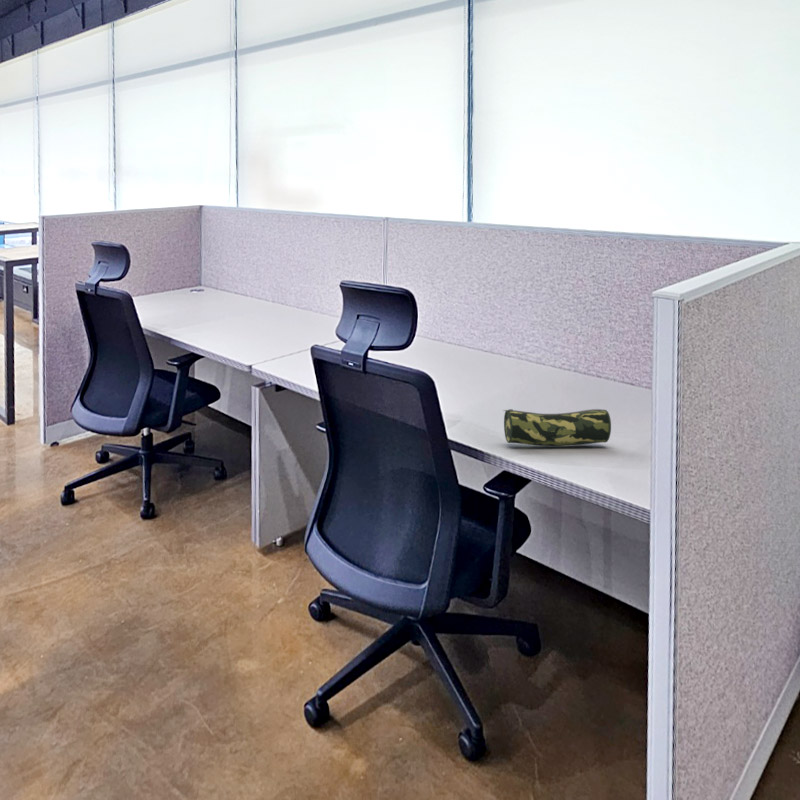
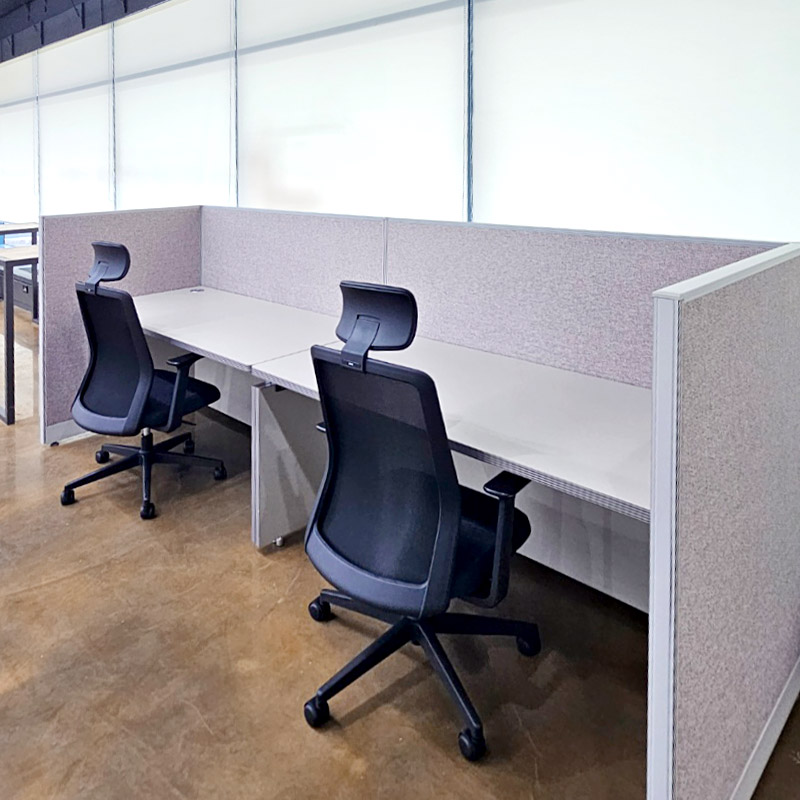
- pencil case [502,408,612,447]
